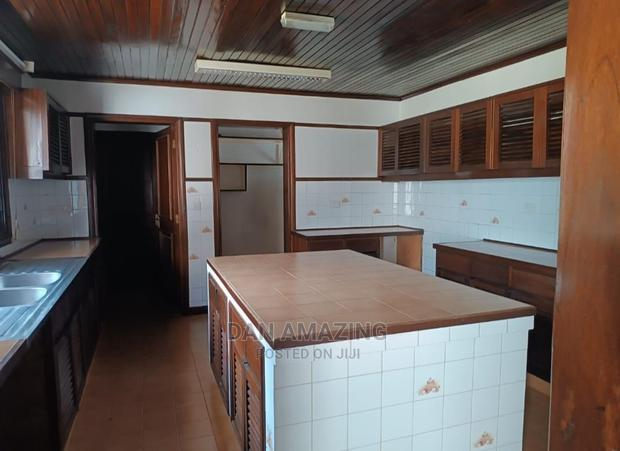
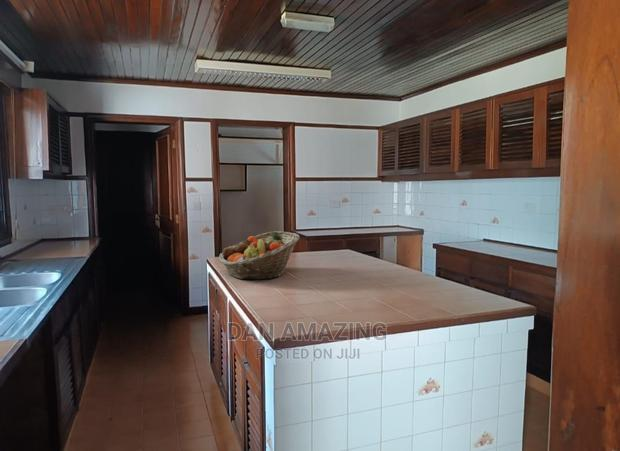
+ fruit basket [218,230,300,281]
